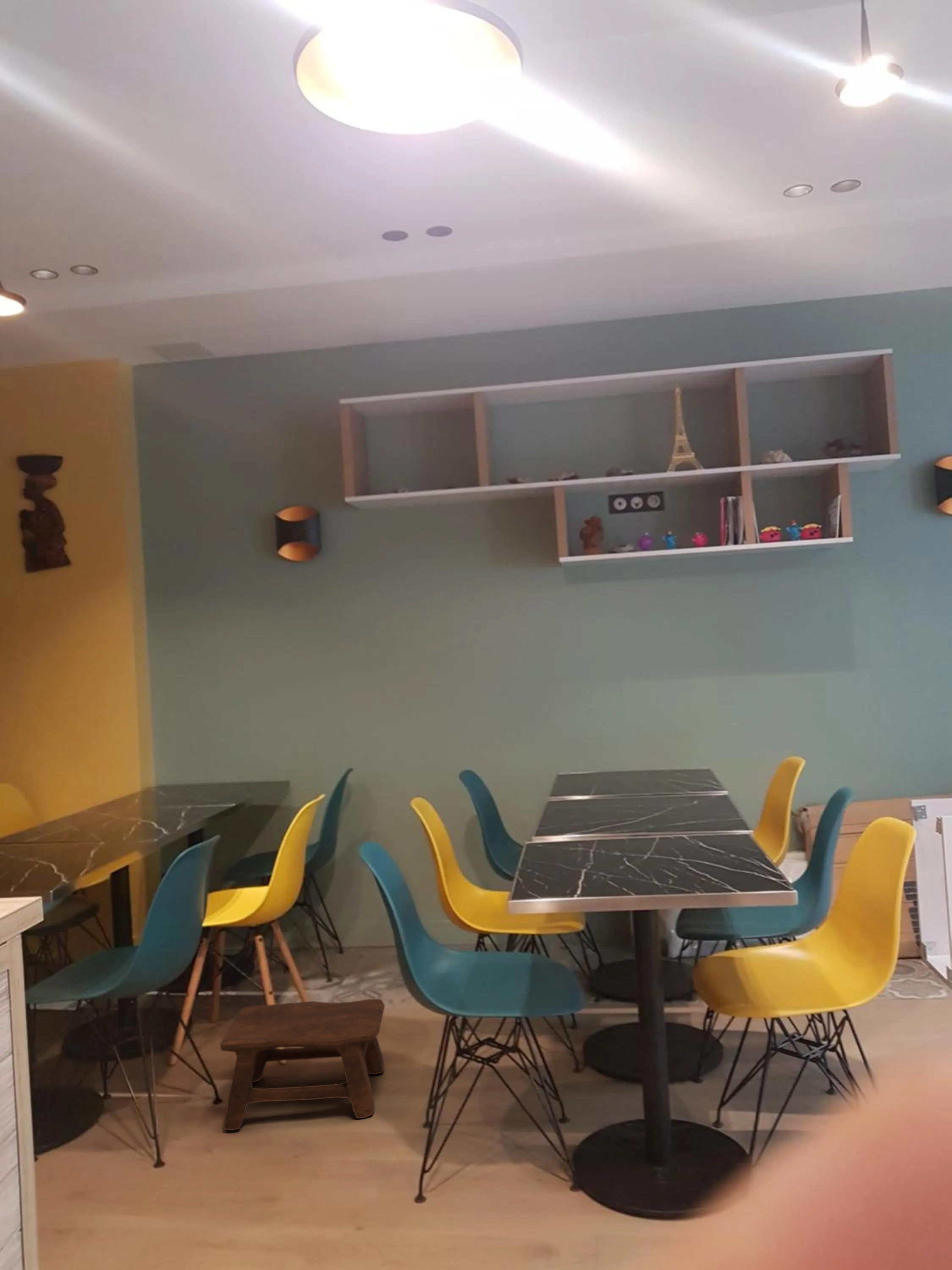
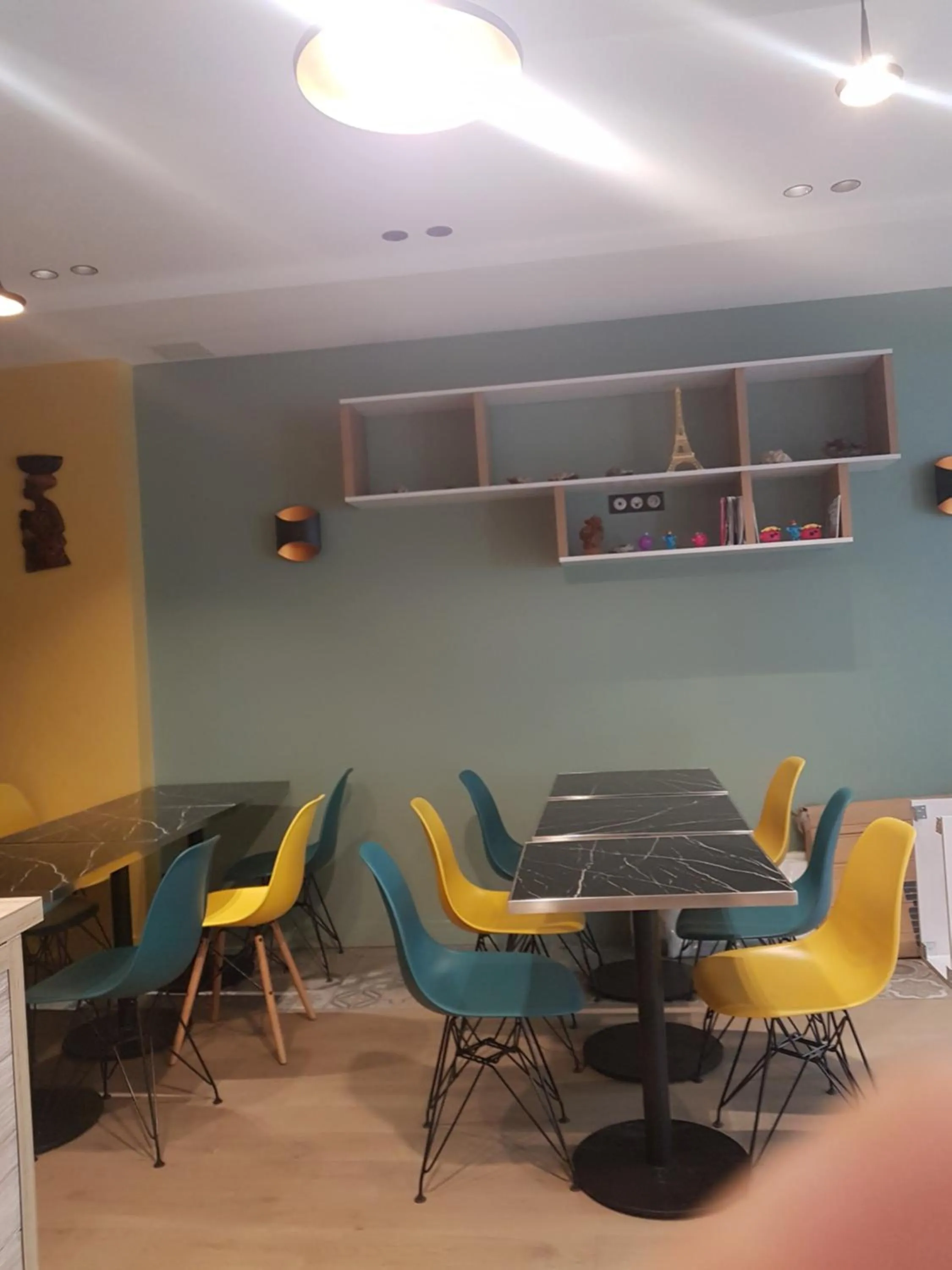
- stool [220,999,385,1131]
